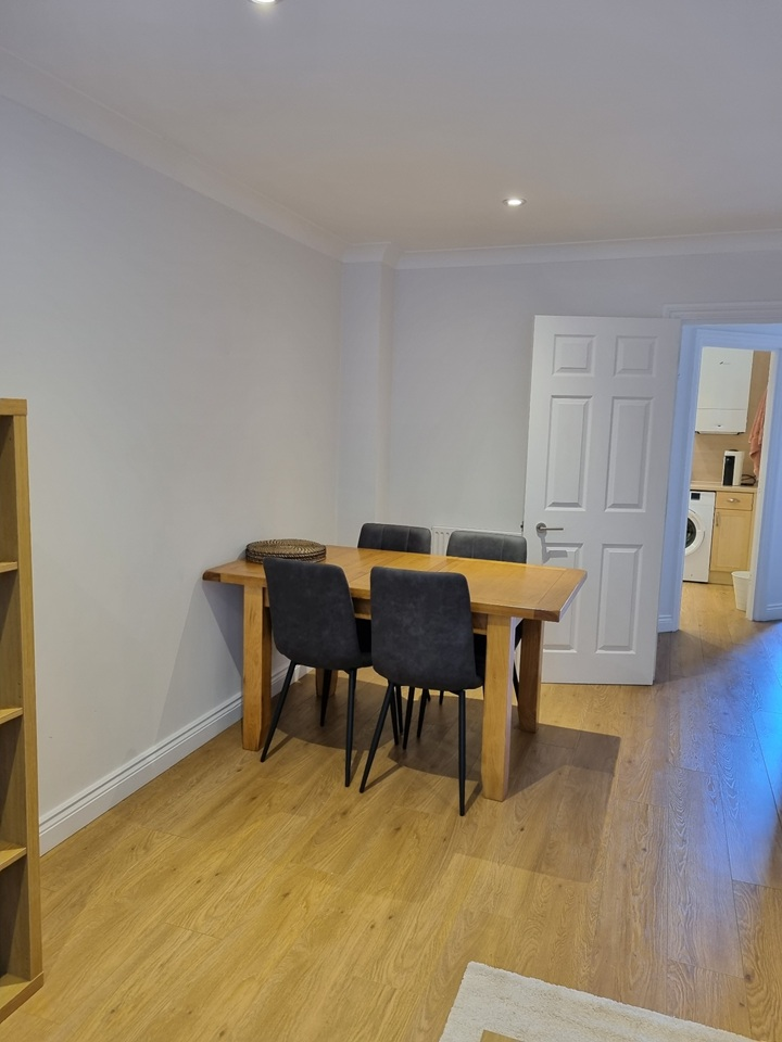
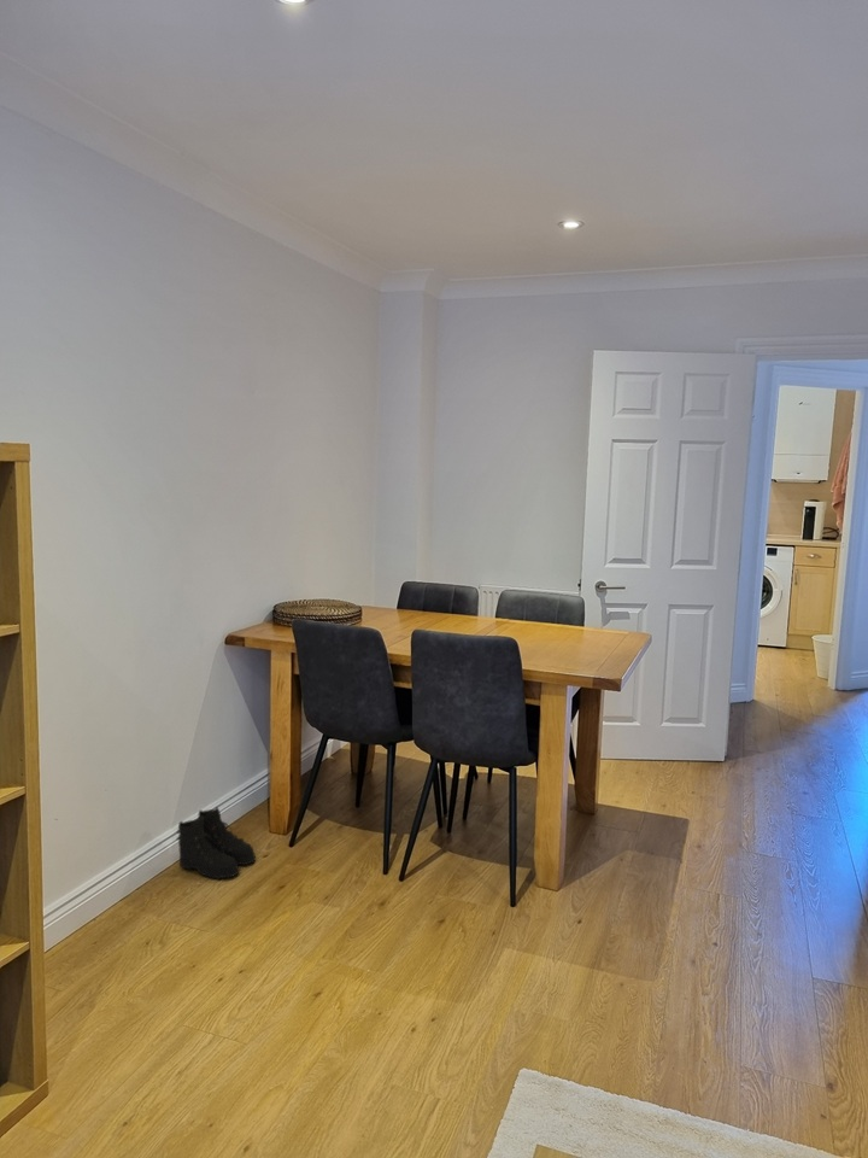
+ boots [175,806,257,881]
